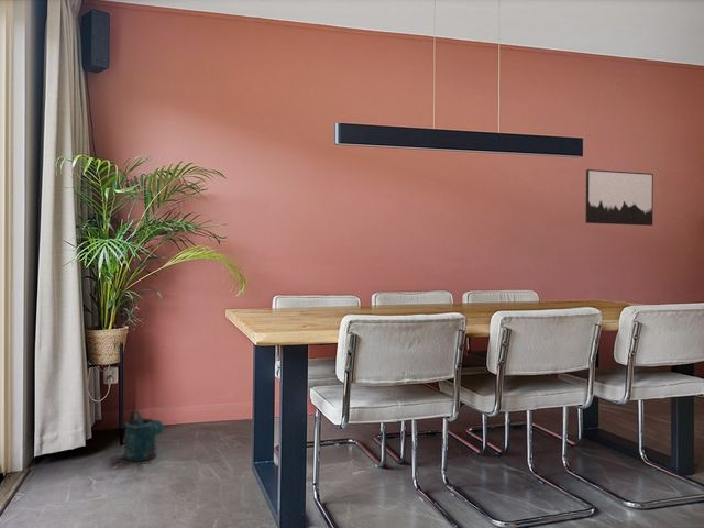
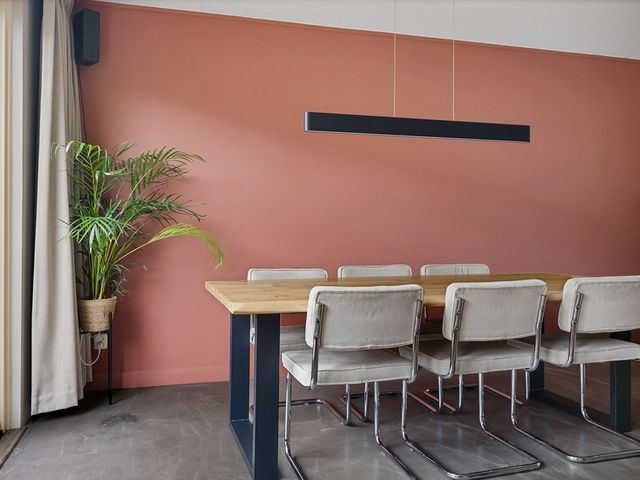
- wall art [584,168,654,227]
- watering can [123,409,165,462]
